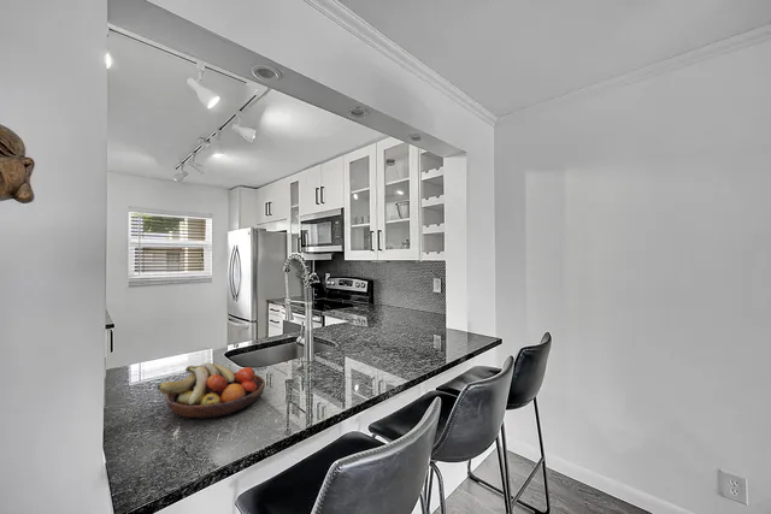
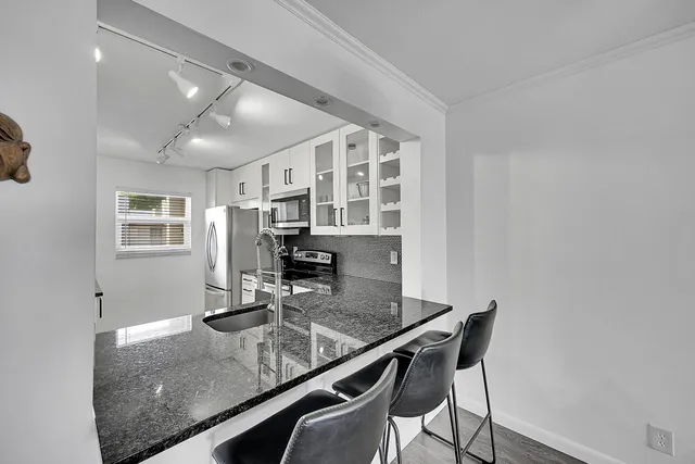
- fruit bowl [155,361,266,420]
